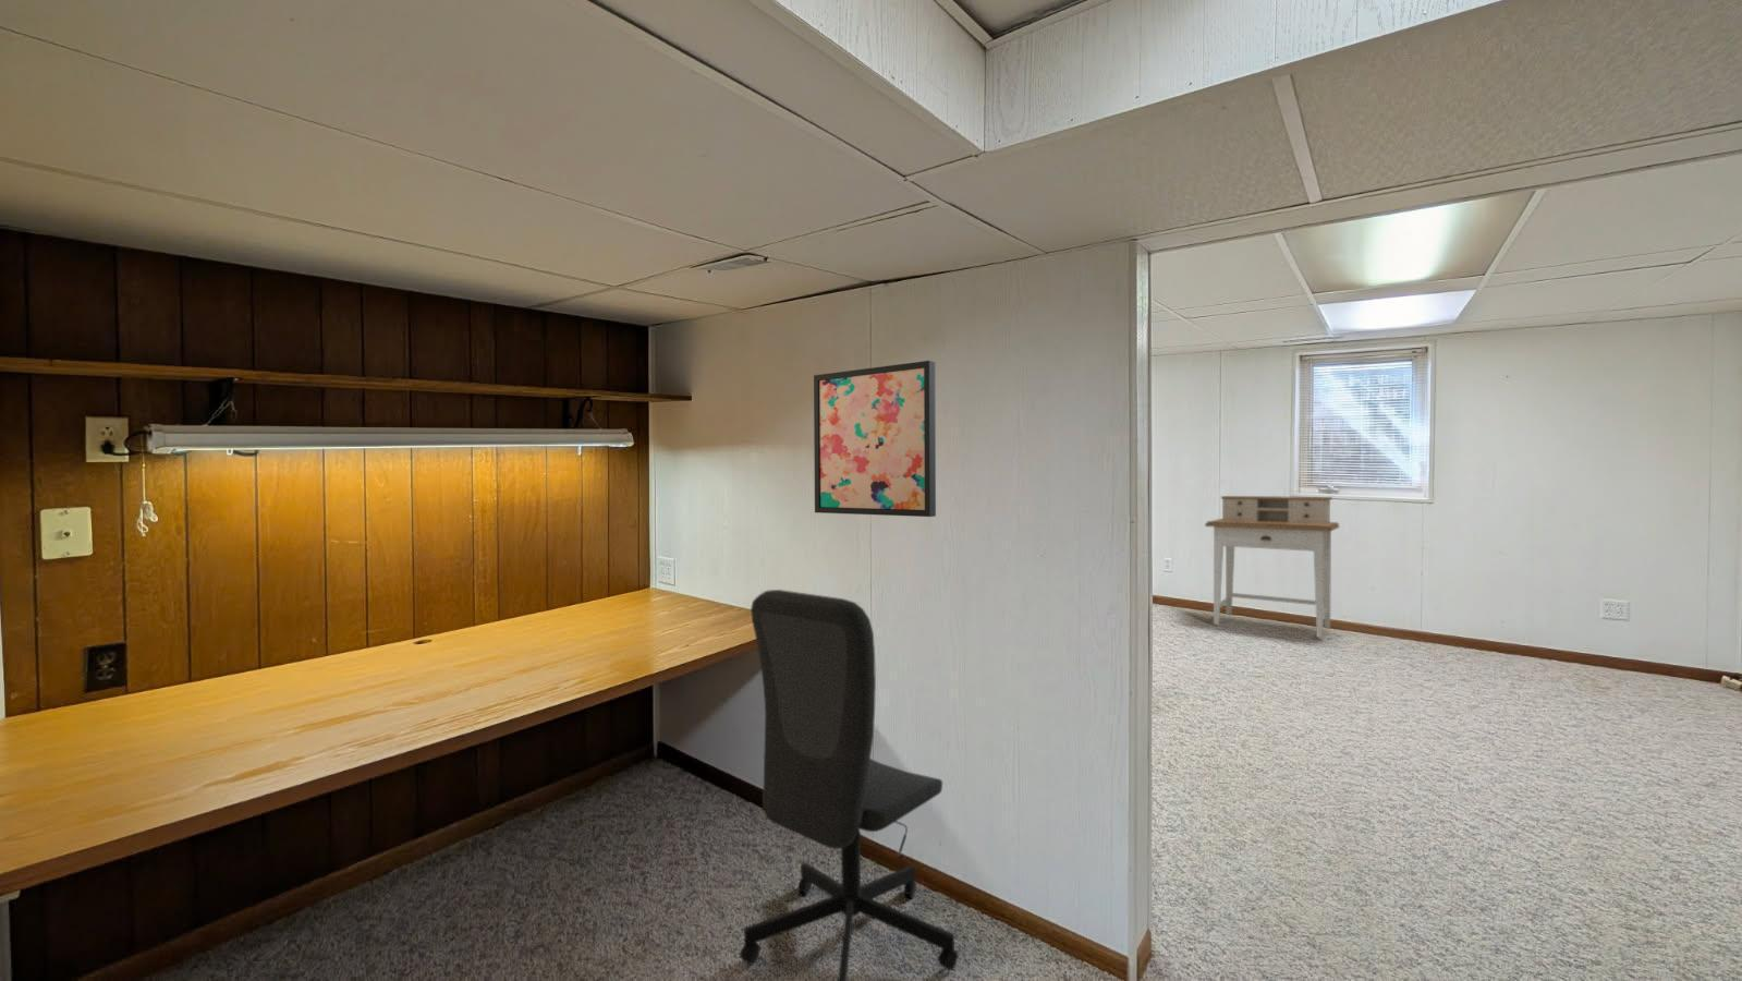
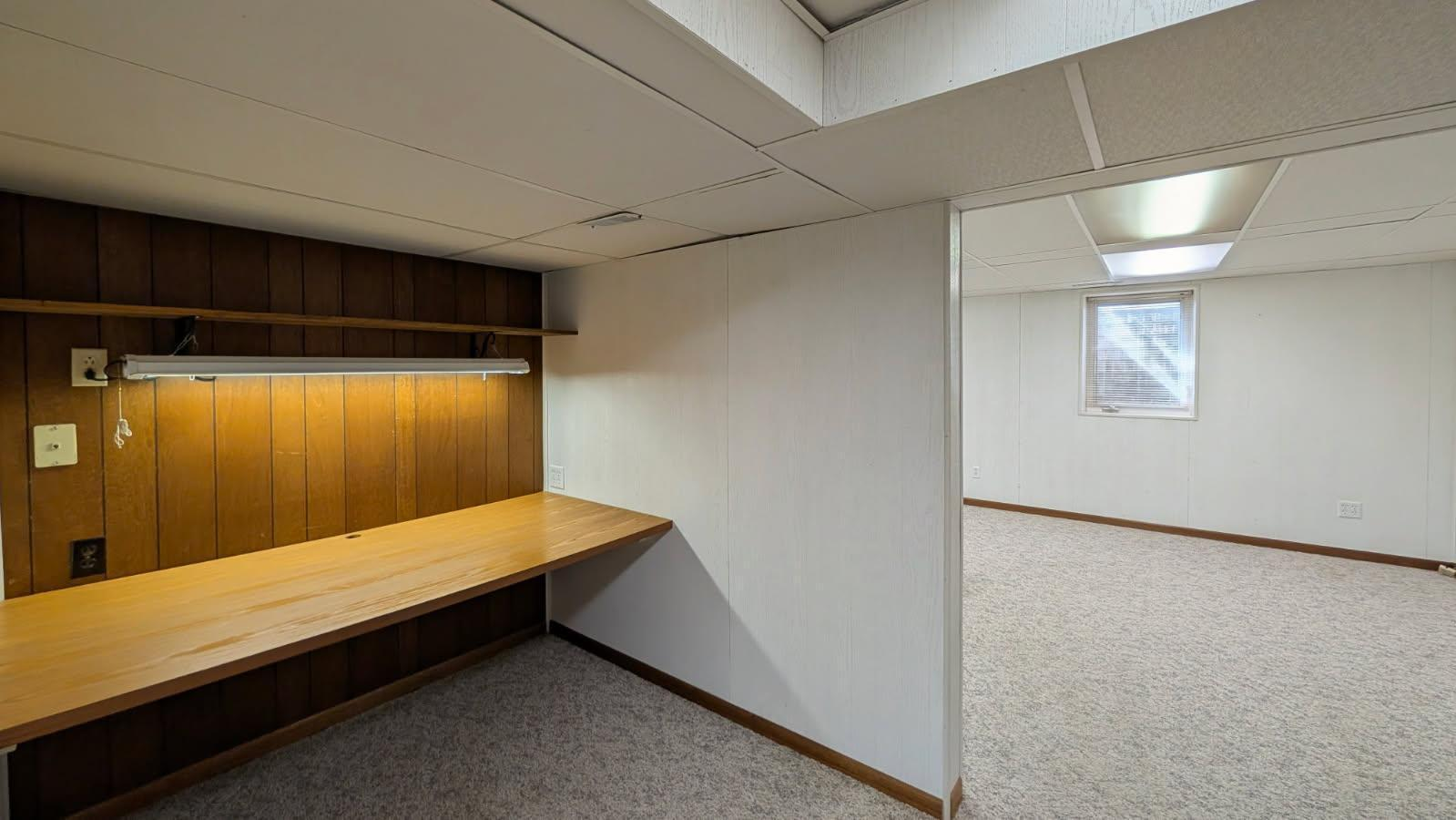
- wall art [812,360,937,518]
- desk [1204,495,1340,639]
- office chair [738,589,960,981]
